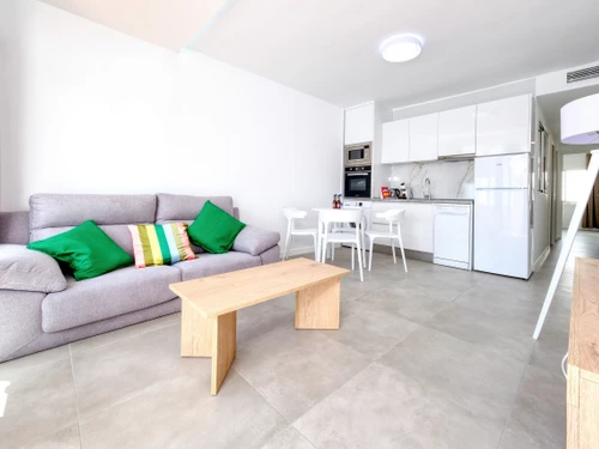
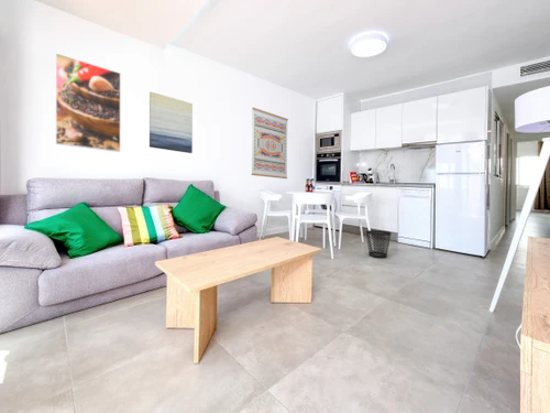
+ wall art [148,90,194,154]
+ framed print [54,52,122,153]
+ wastebasket [365,229,392,259]
+ wall art [251,107,289,180]
